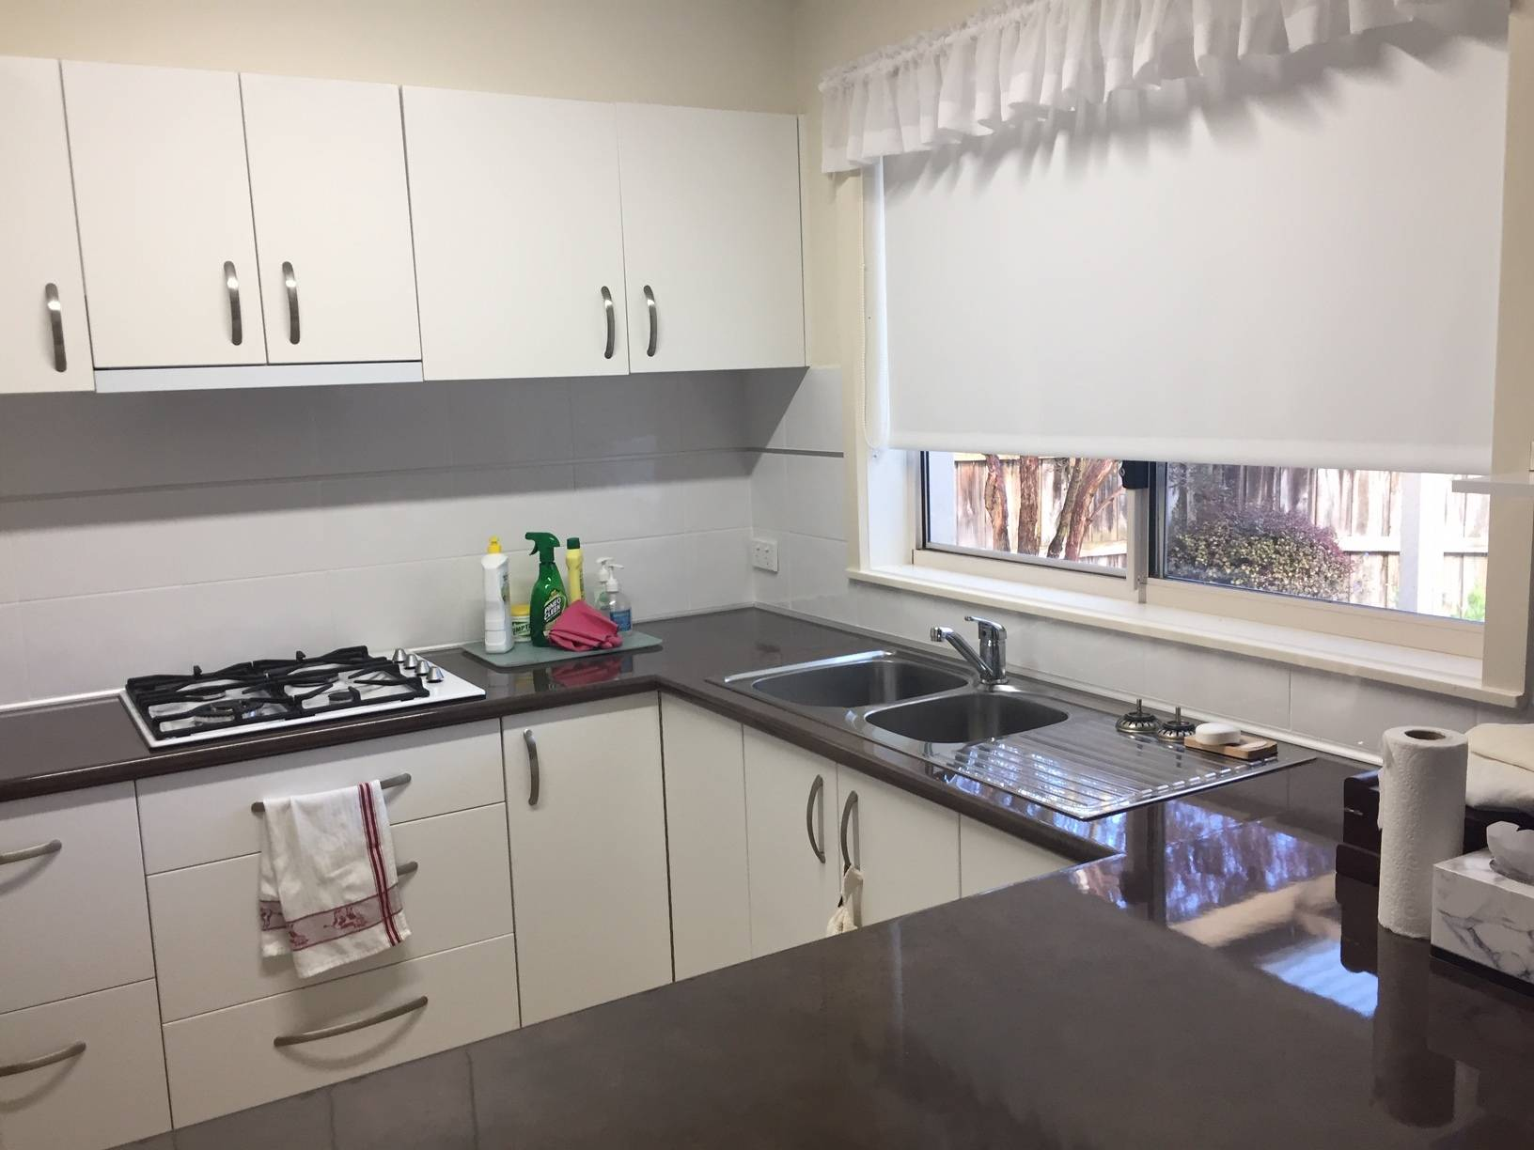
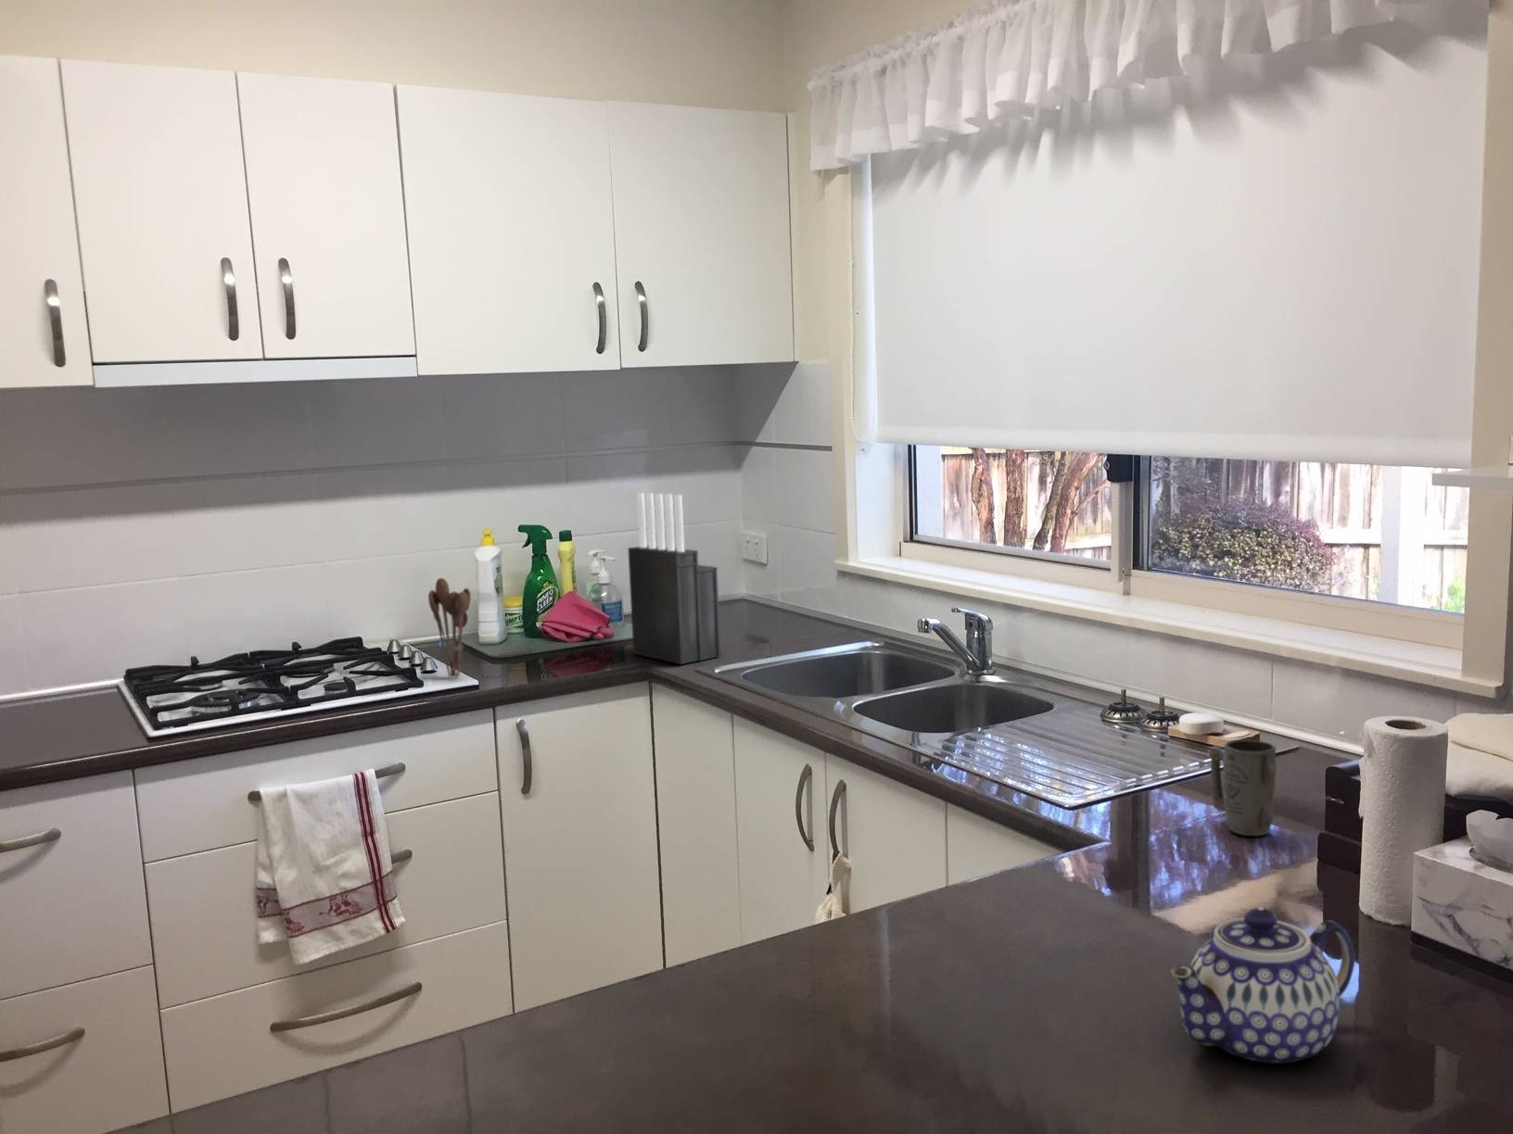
+ knife block [627,492,722,665]
+ mug [1208,740,1277,836]
+ utensil holder [428,578,472,679]
+ teapot [1170,906,1356,1065]
